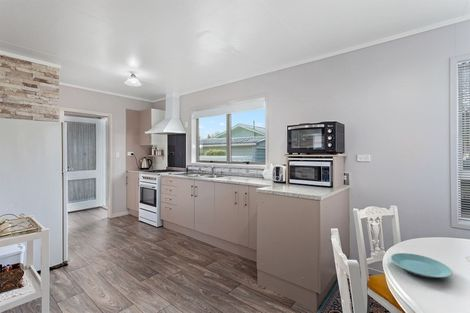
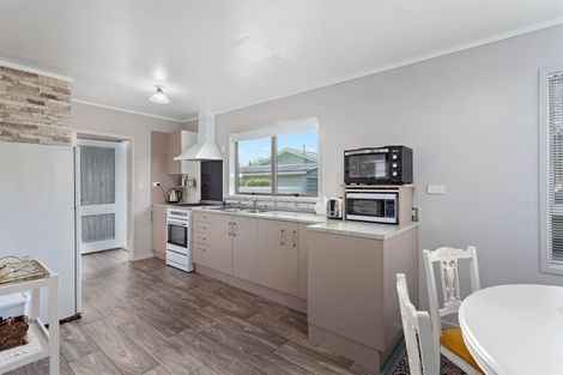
- plate [390,252,454,279]
